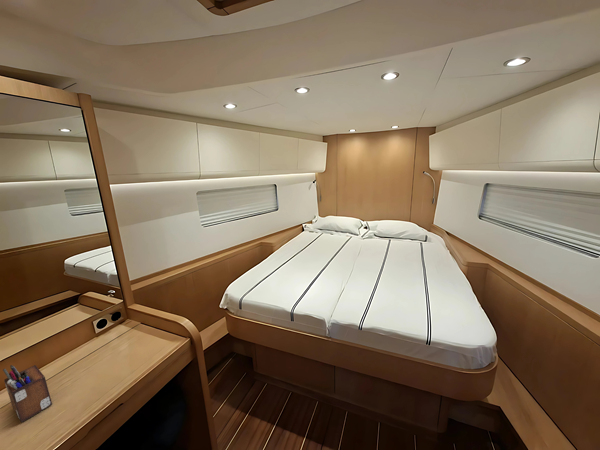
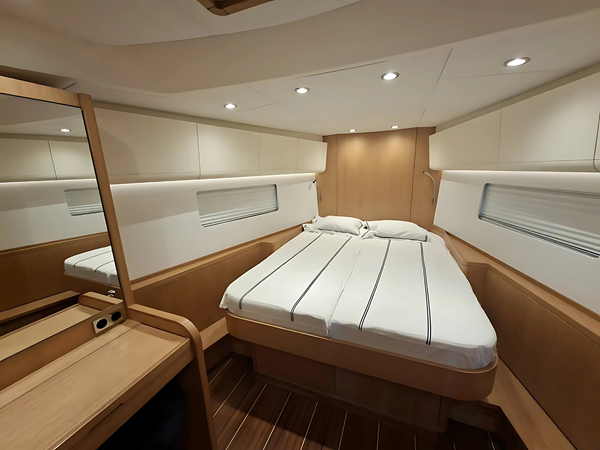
- desk organizer [2,364,53,423]
